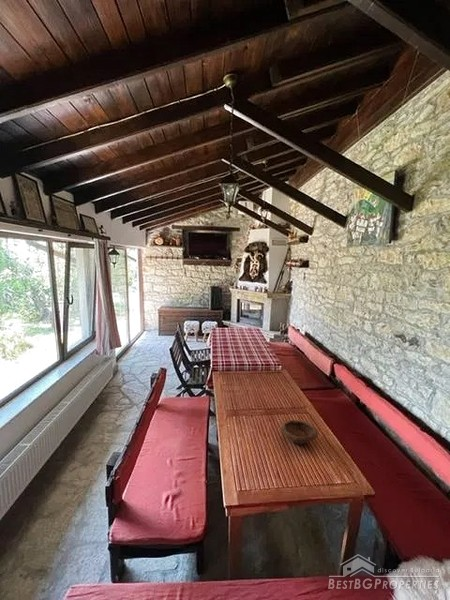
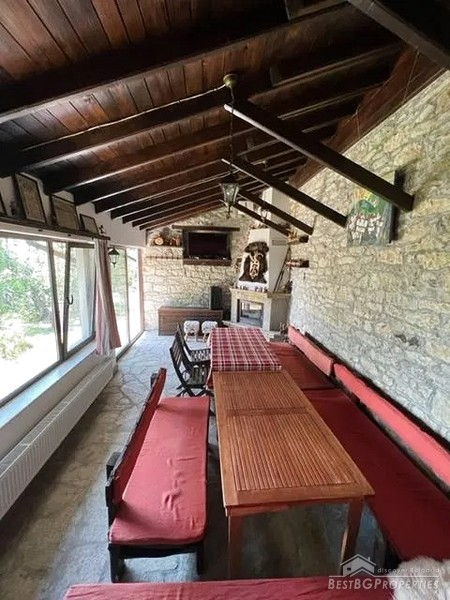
- bowl [279,419,320,446]
